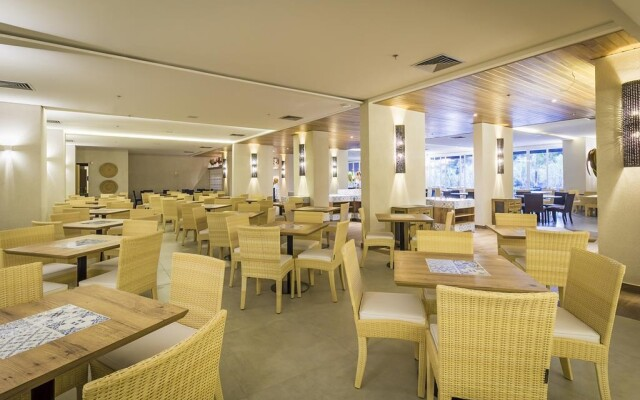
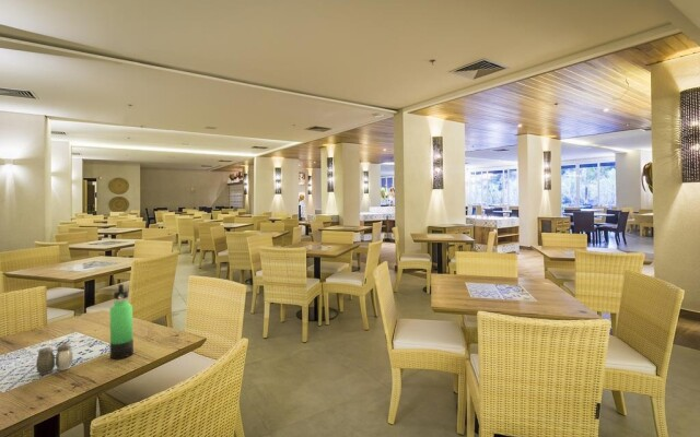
+ thermos bottle [108,283,135,359]
+ salt and pepper shaker [35,343,74,376]
